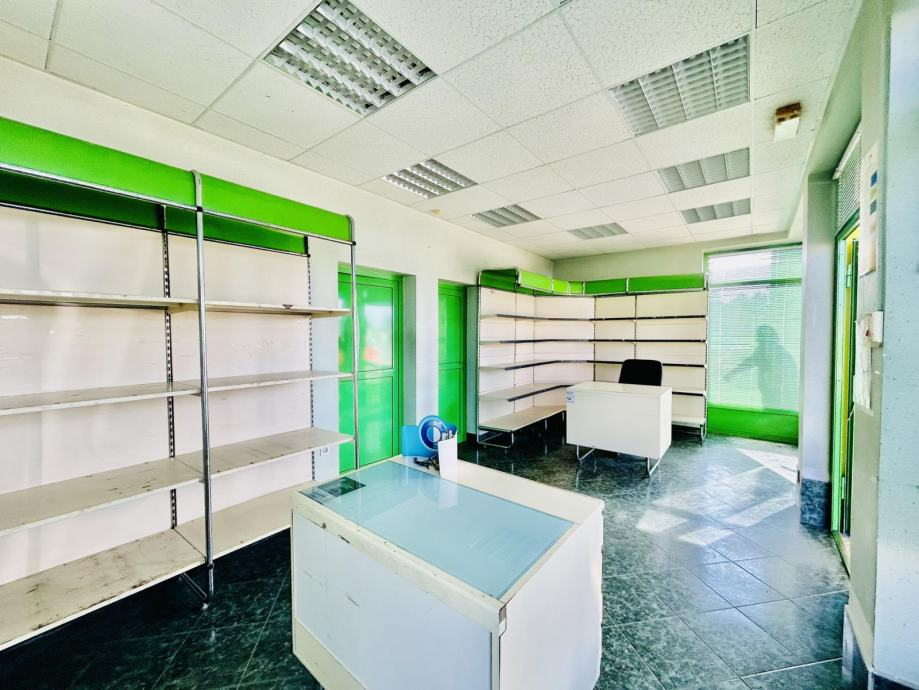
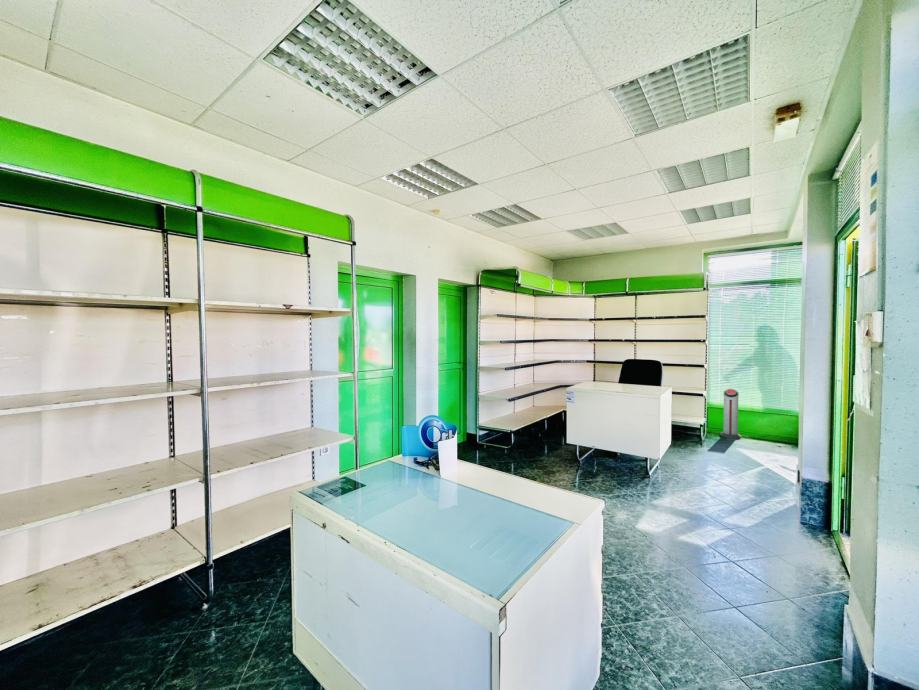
+ air purifier [719,388,742,439]
